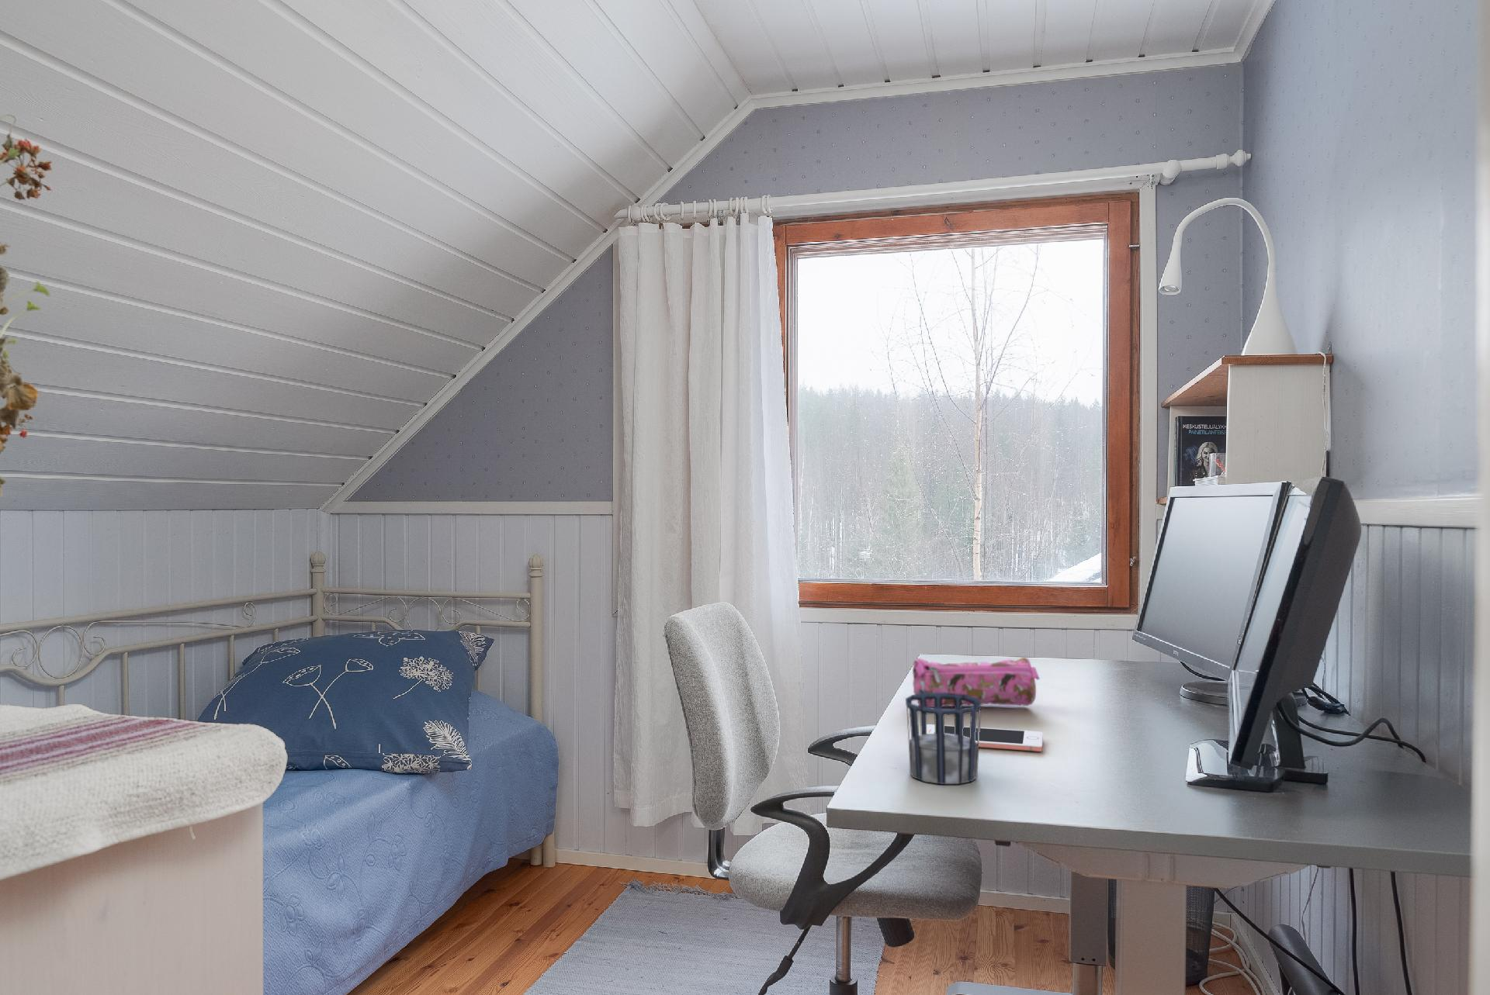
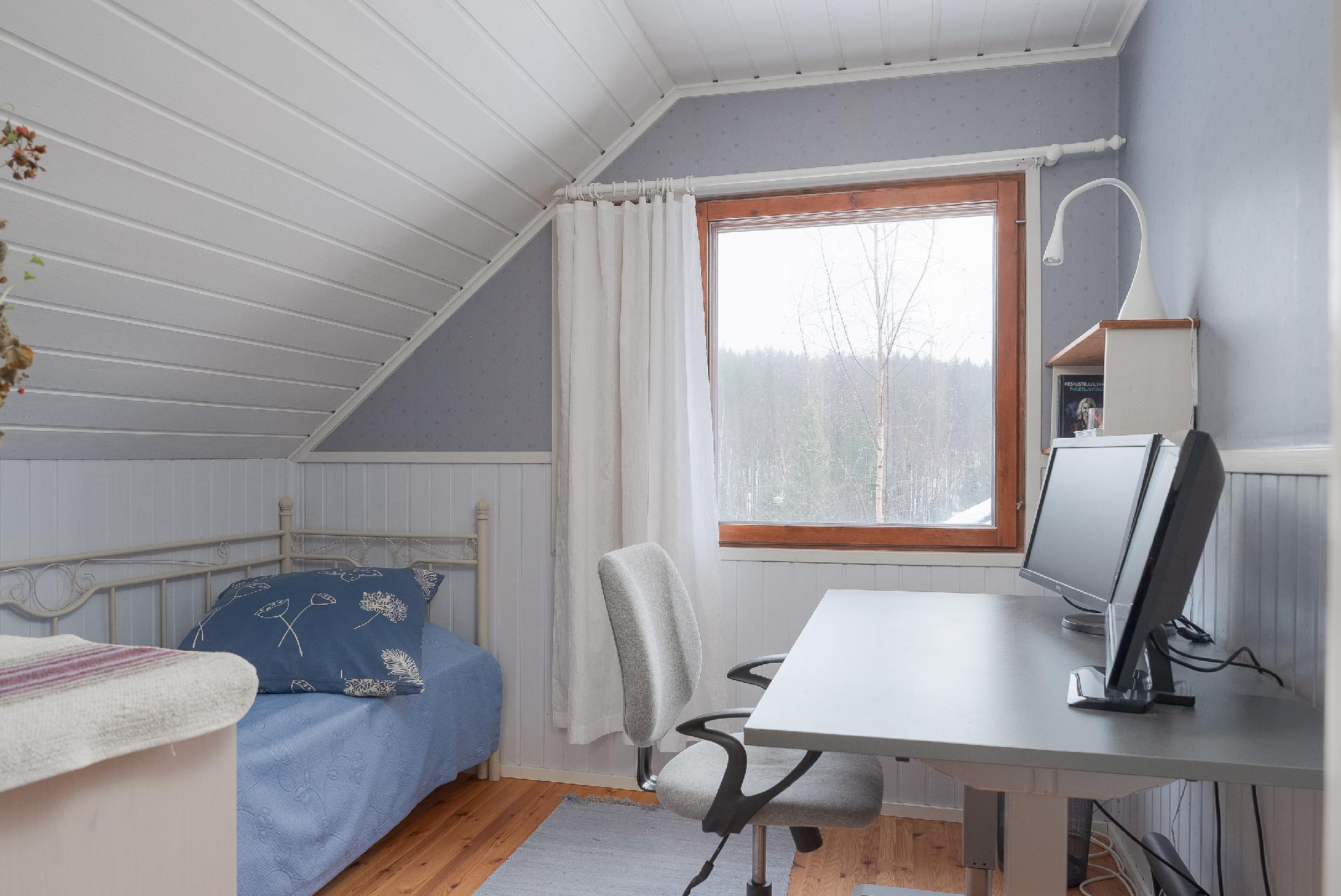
- pencil case [912,656,1041,708]
- cup [904,693,982,785]
- cell phone [920,724,1043,752]
